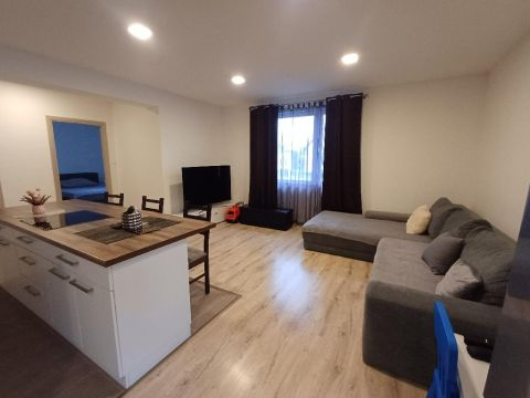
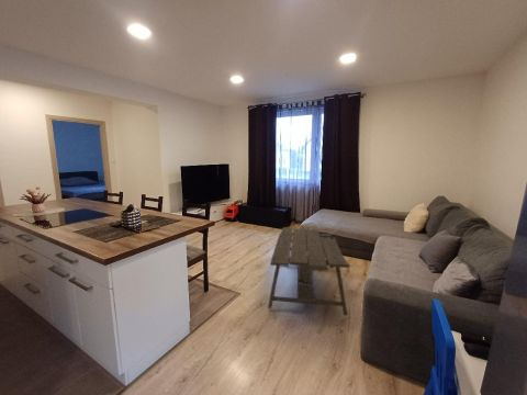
+ coffee table [267,226,350,317]
